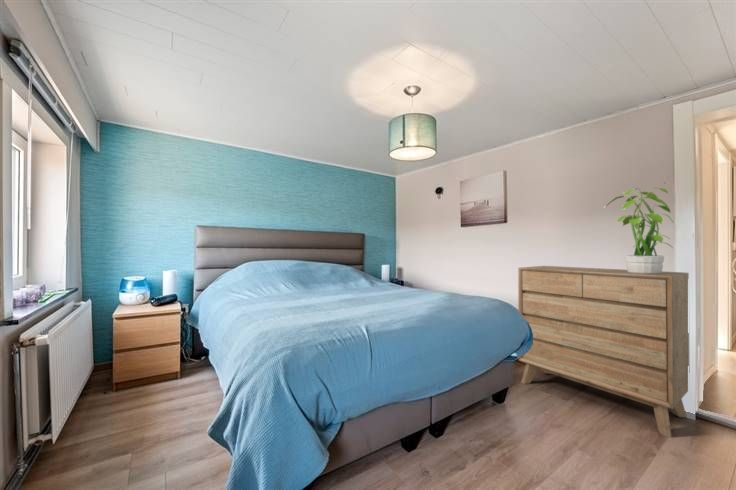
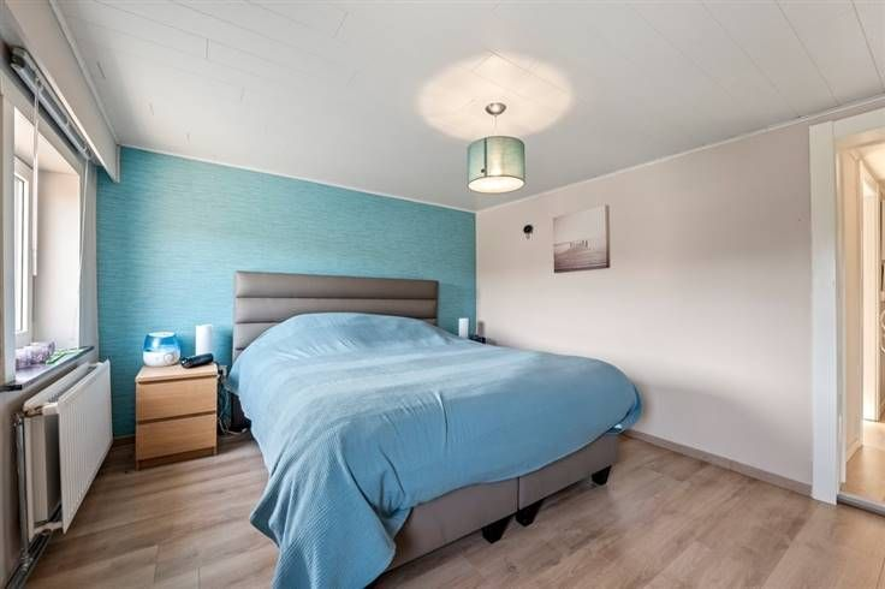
- potted plant [602,186,675,274]
- dresser [517,265,690,439]
